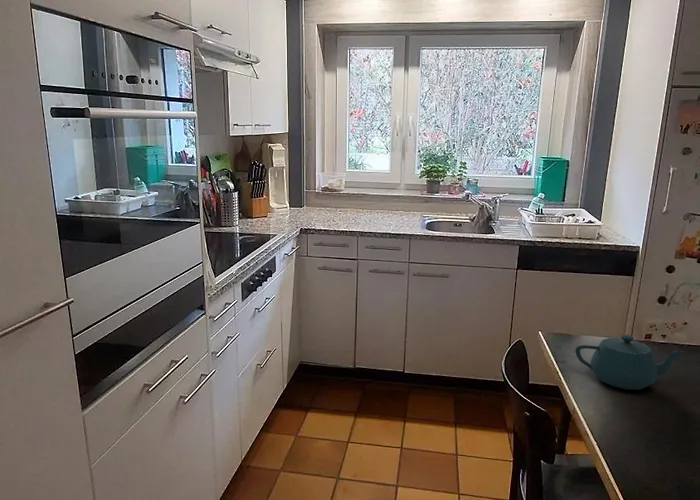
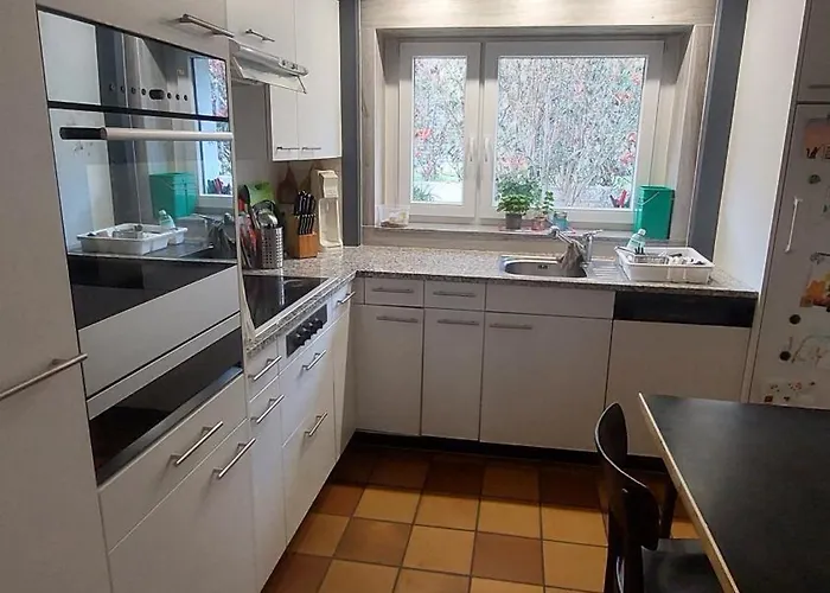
- teapot [575,333,684,391]
